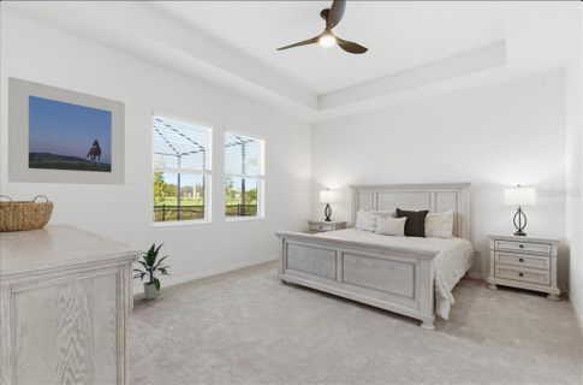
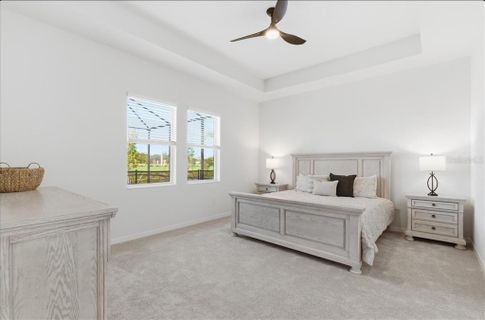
- indoor plant [132,241,173,301]
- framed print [7,76,126,185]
